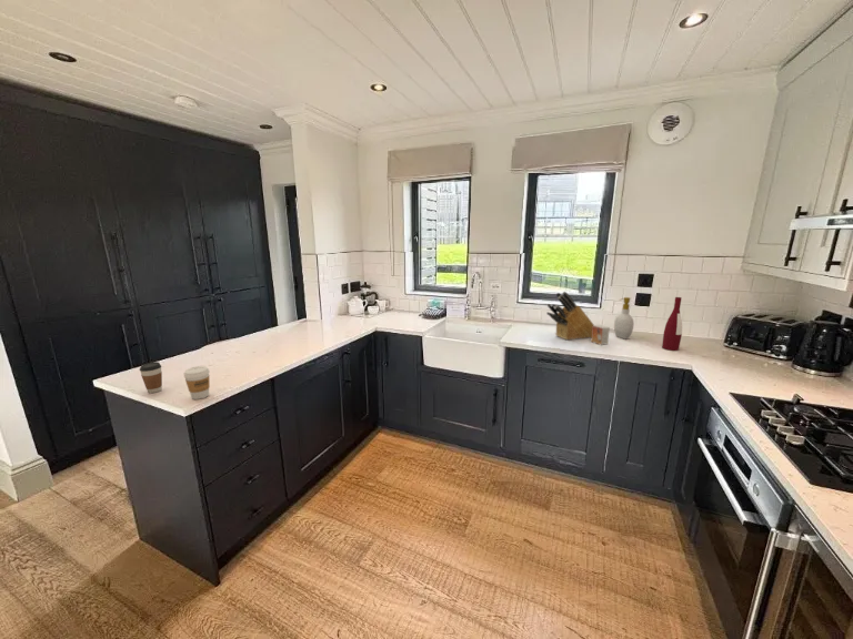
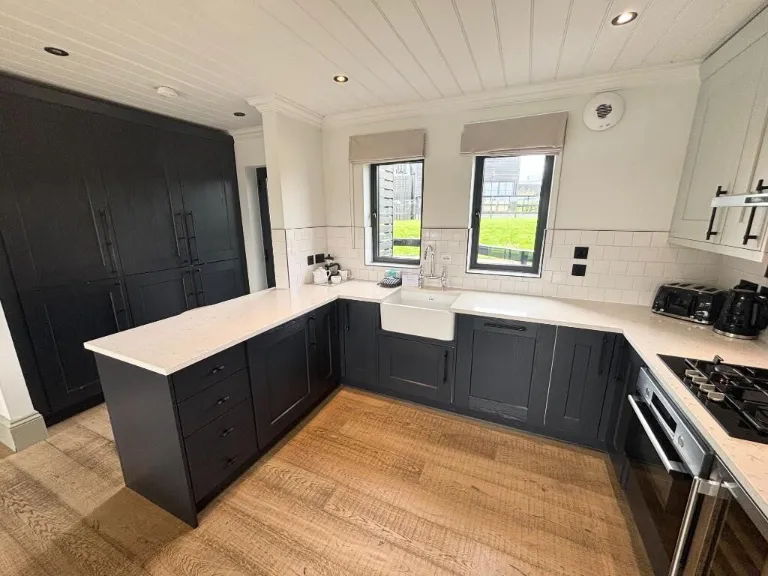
- coffee cup [139,361,163,394]
- soap bottle [613,296,635,339]
- coffee cup [182,365,211,400]
- knife block [545,291,594,341]
- alcohol [661,296,683,352]
- small box [590,324,611,346]
